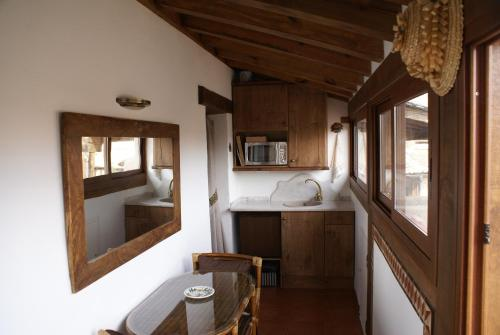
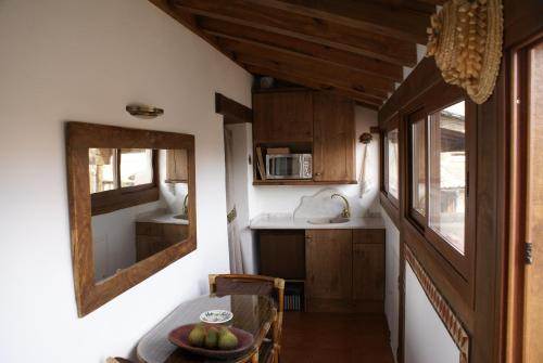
+ fruit bowl [167,321,256,361]
